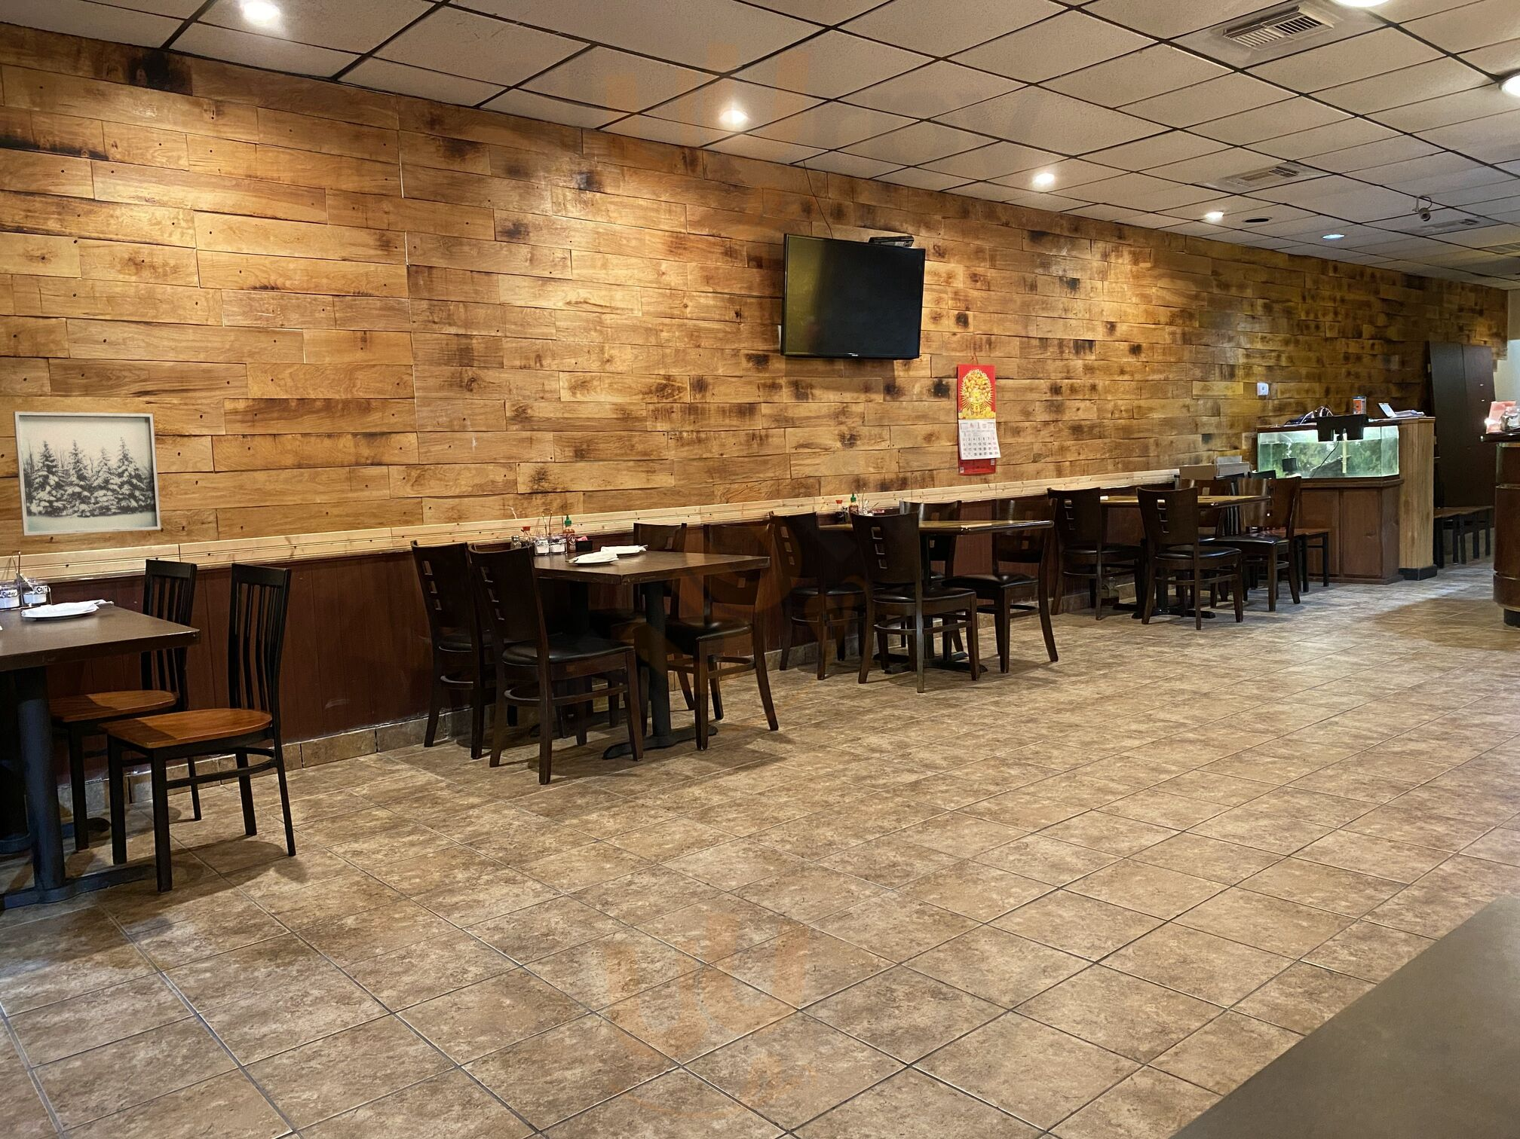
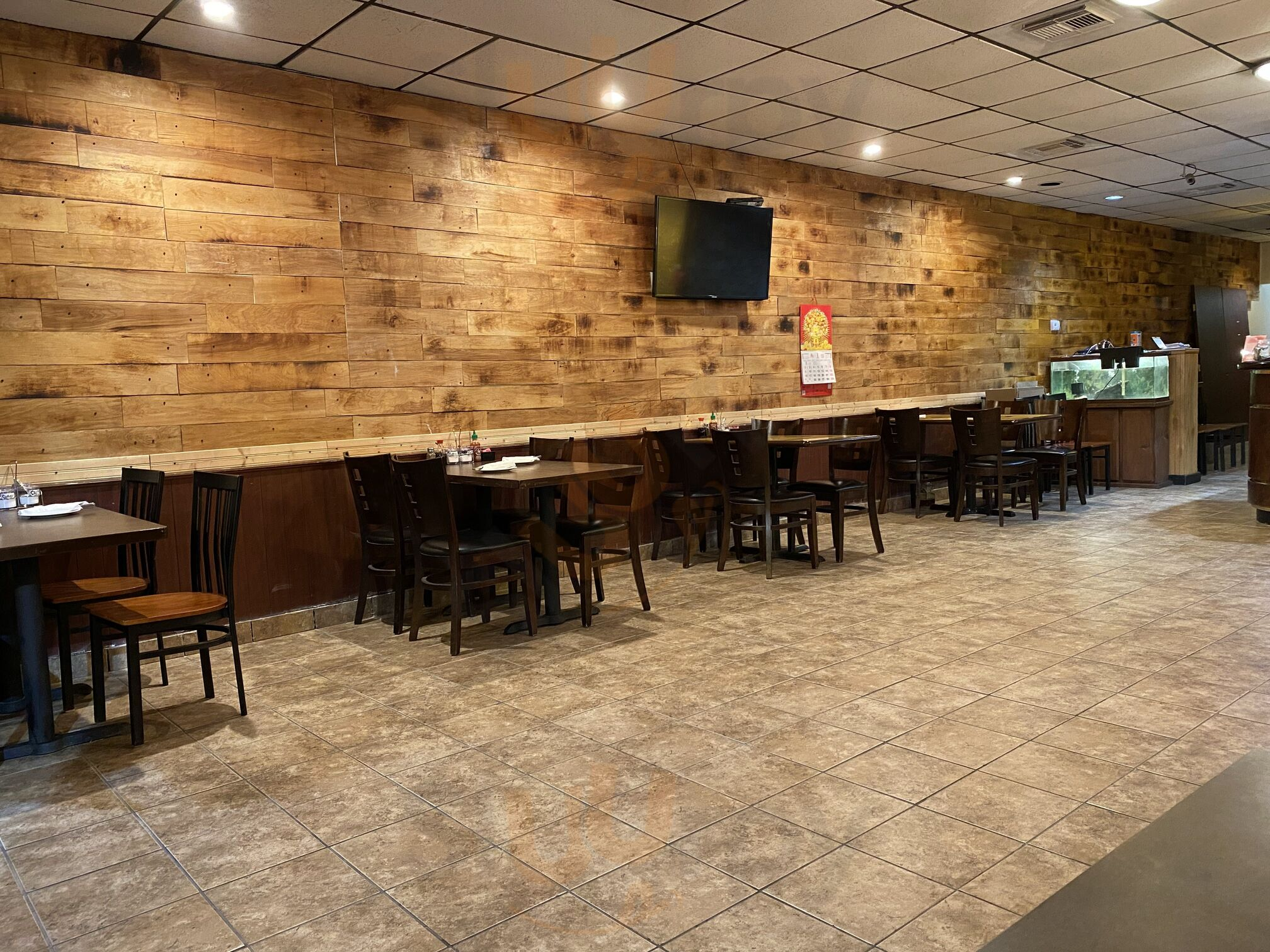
- wall art [12,410,162,536]
